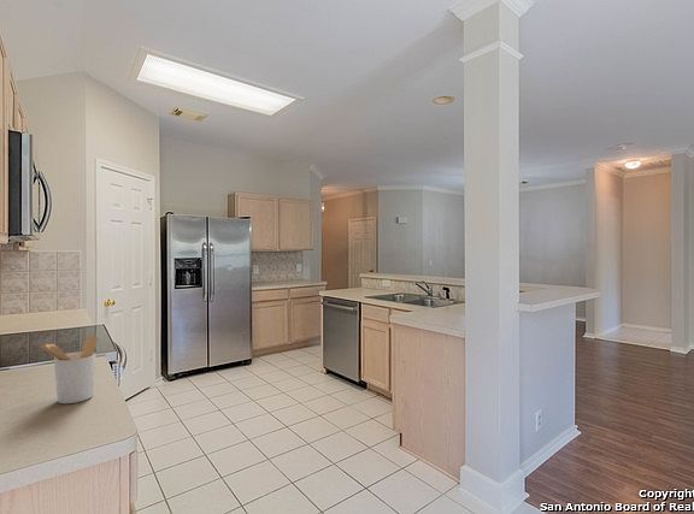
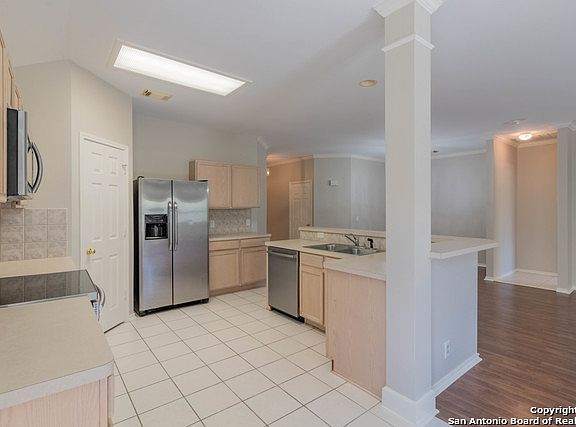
- utensil holder [37,335,99,404]
